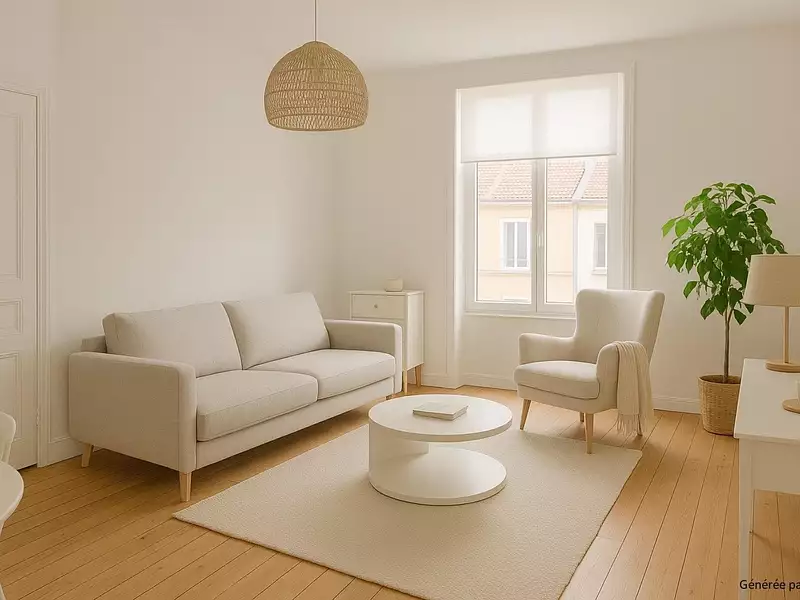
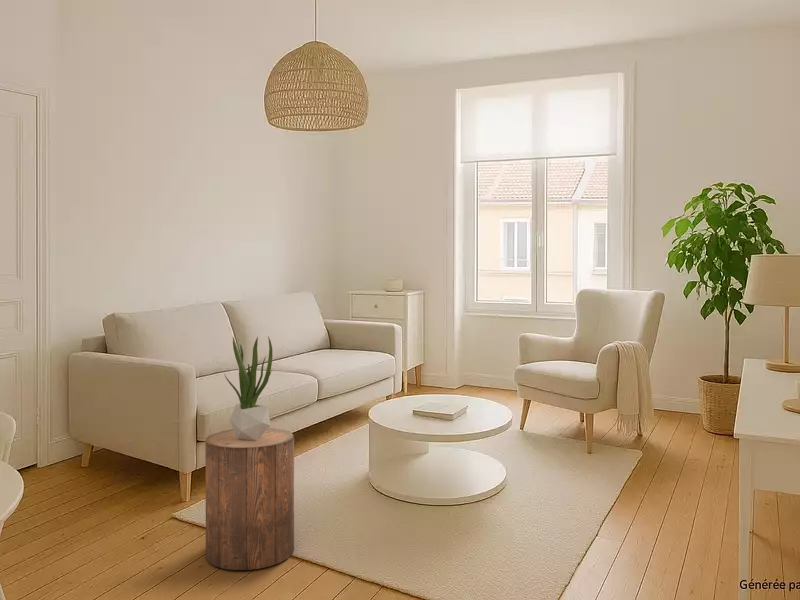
+ potted plant [223,336,273,441]
+ stool [204,427,295,571]
